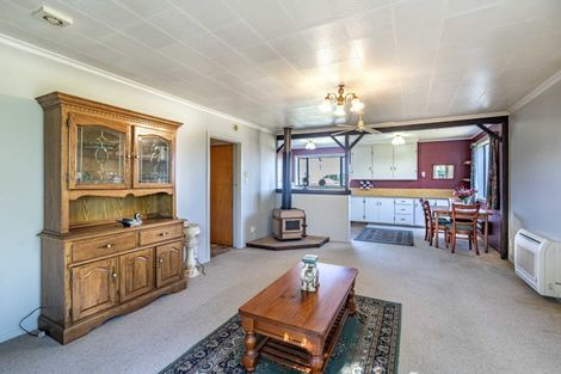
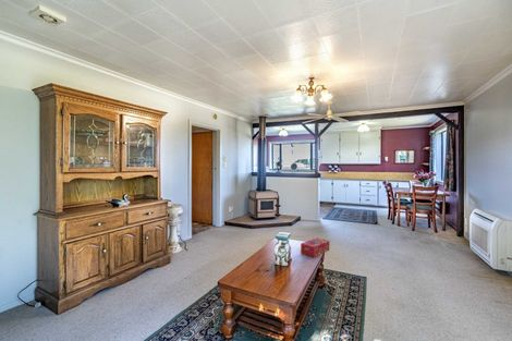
+ tissue box [300,236,330,258]
